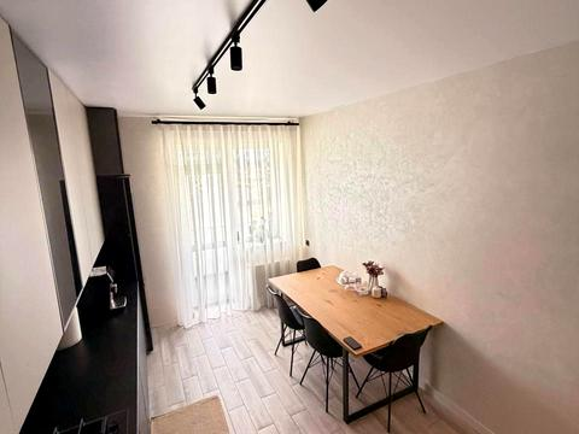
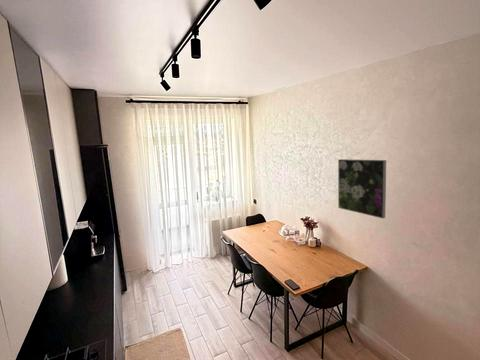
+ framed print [337,158,387,219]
